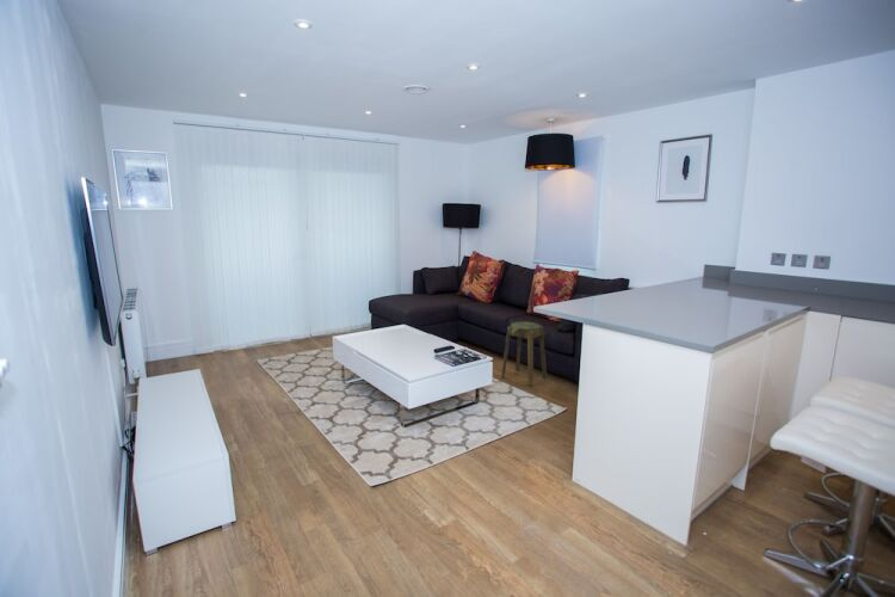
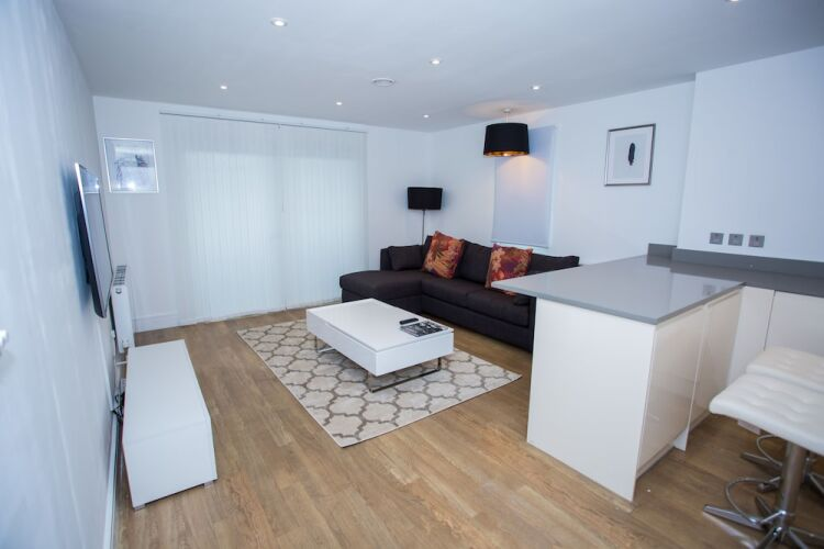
- stool [500,321,548,387]
